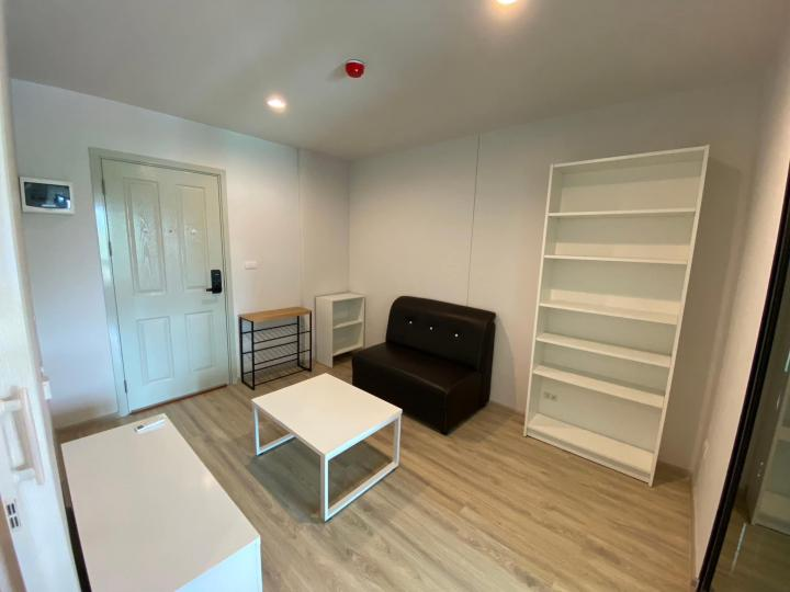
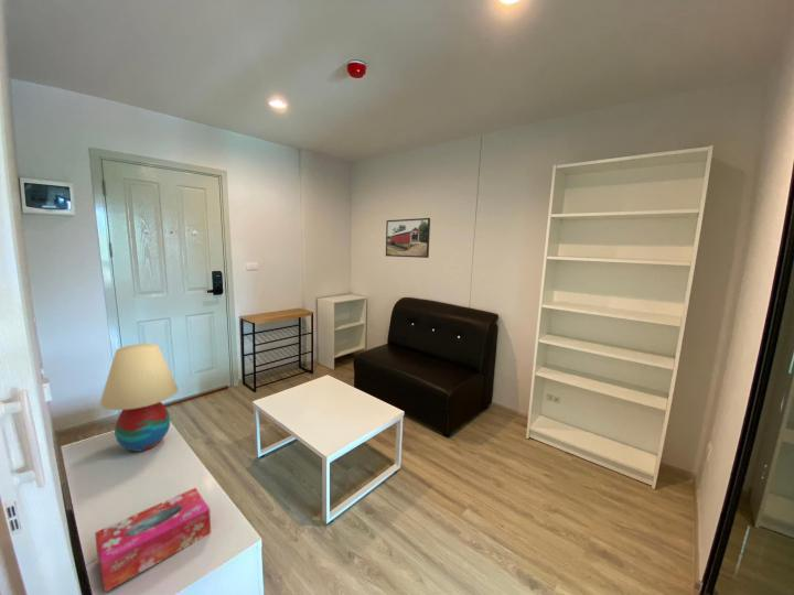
+ table lamp [99,343,180,453]
+ tissue box [94,487,212,594]
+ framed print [385,217,431,259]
